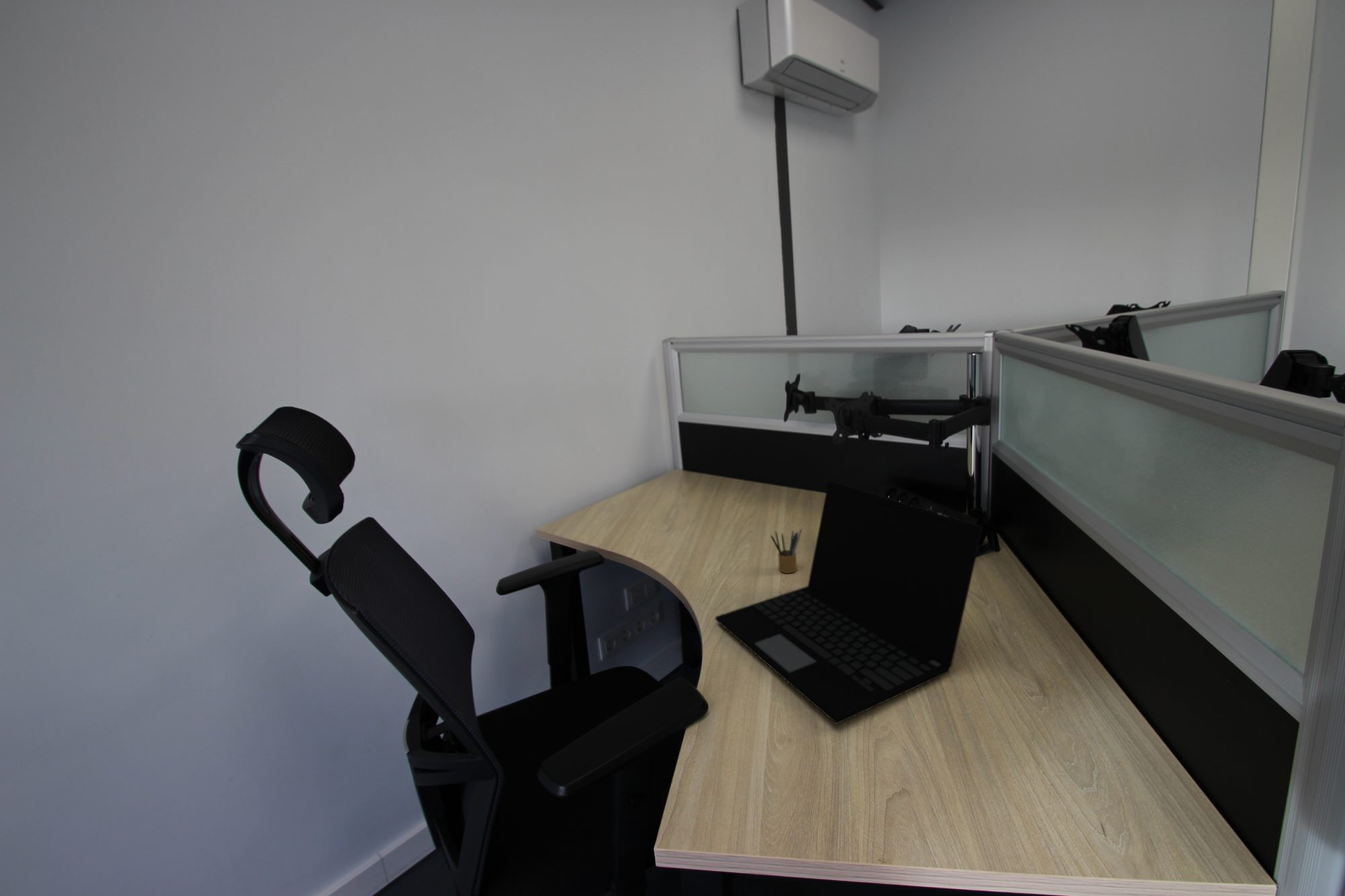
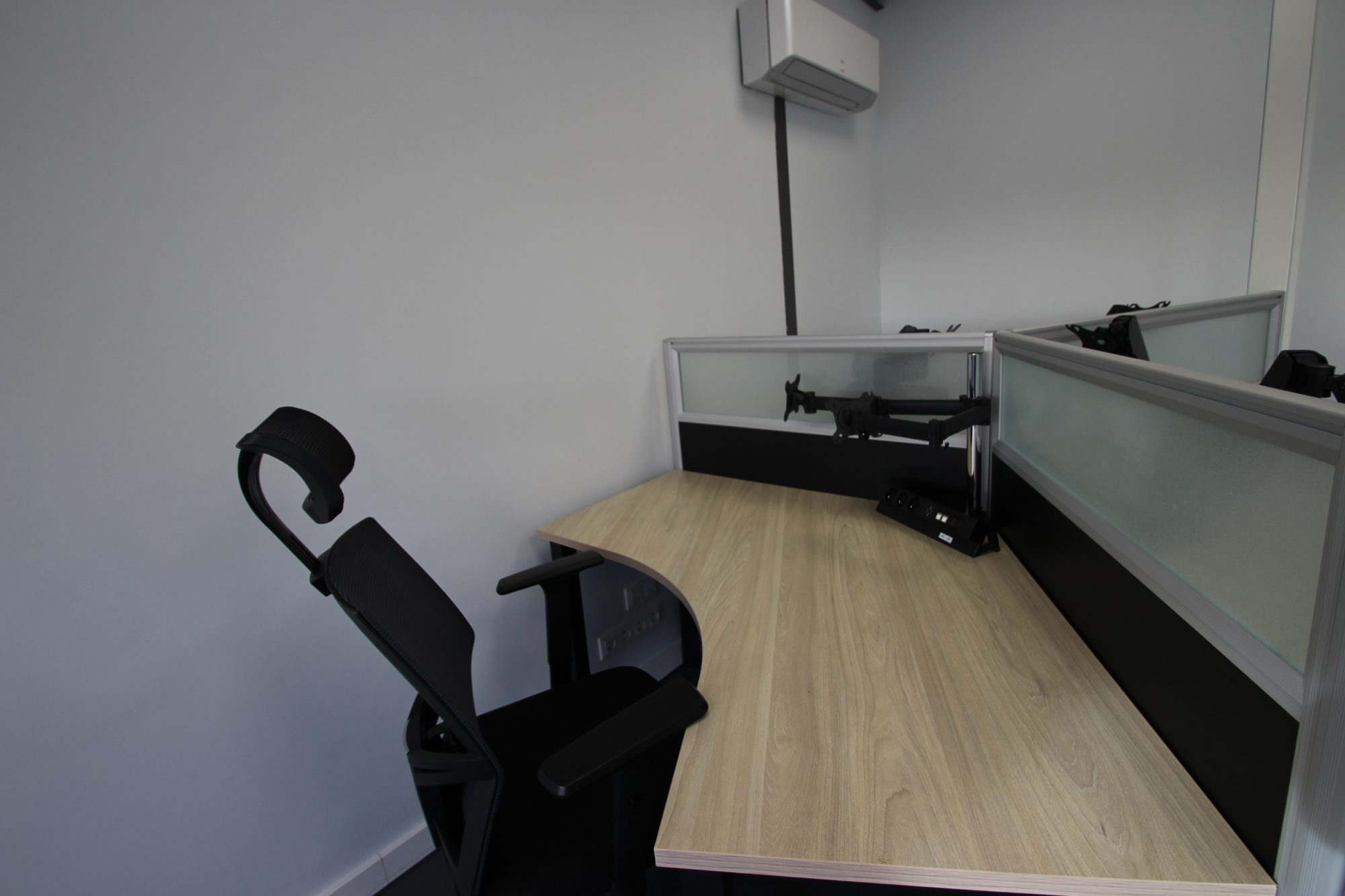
- pencil box [770,528,802,574]
- laptop [714,480,984,725]
